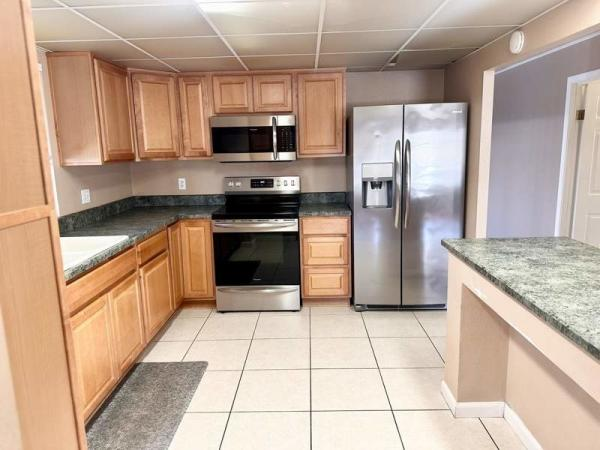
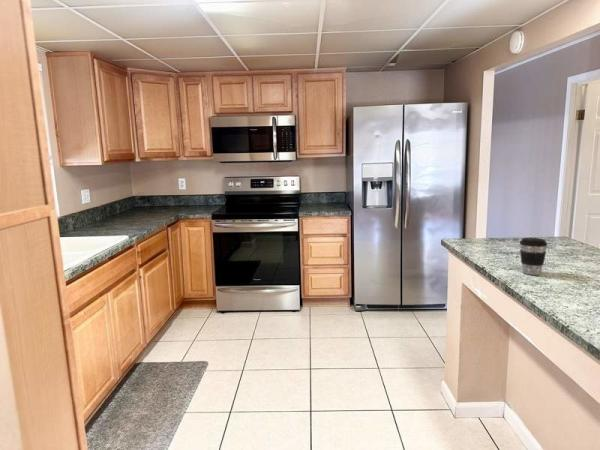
+ coffee cup [519,237,548,276]
